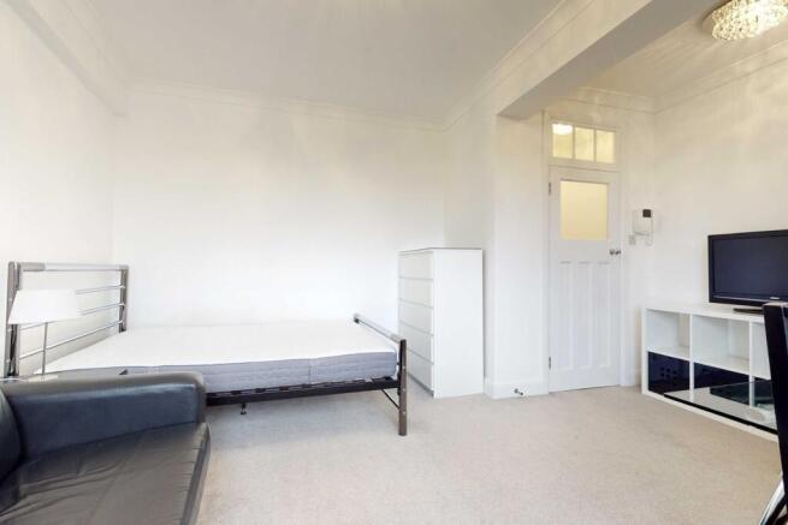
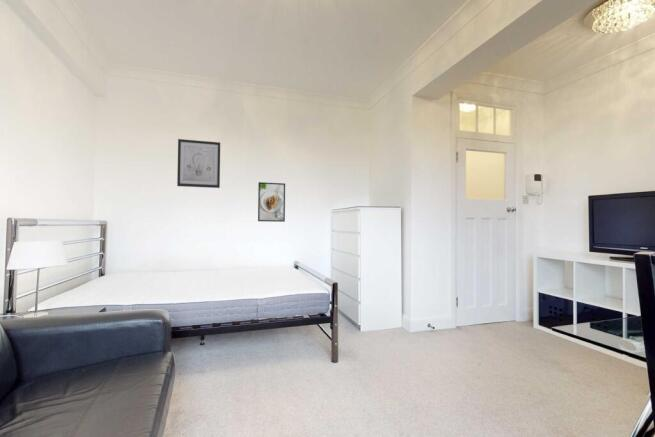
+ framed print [257,181,286,223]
+ wall art [176,138,221,189]
